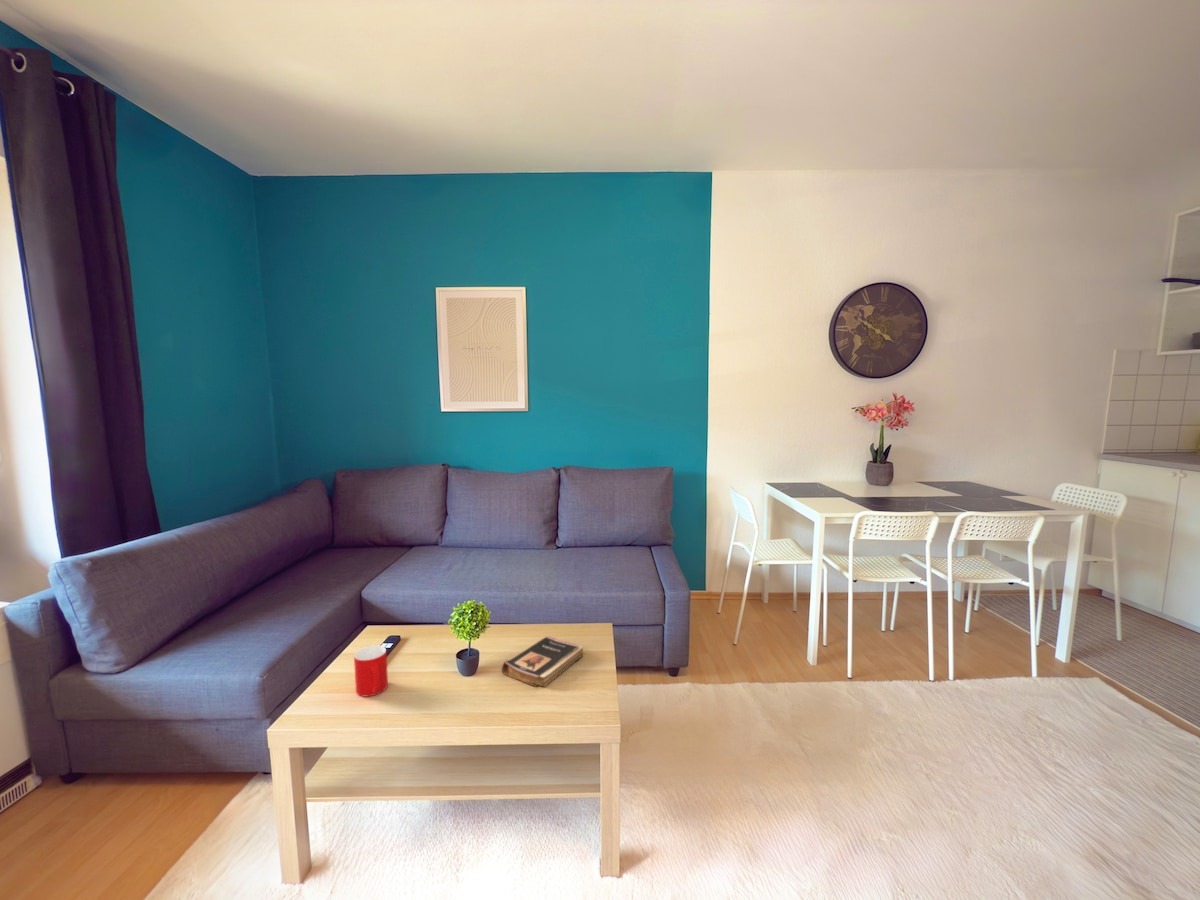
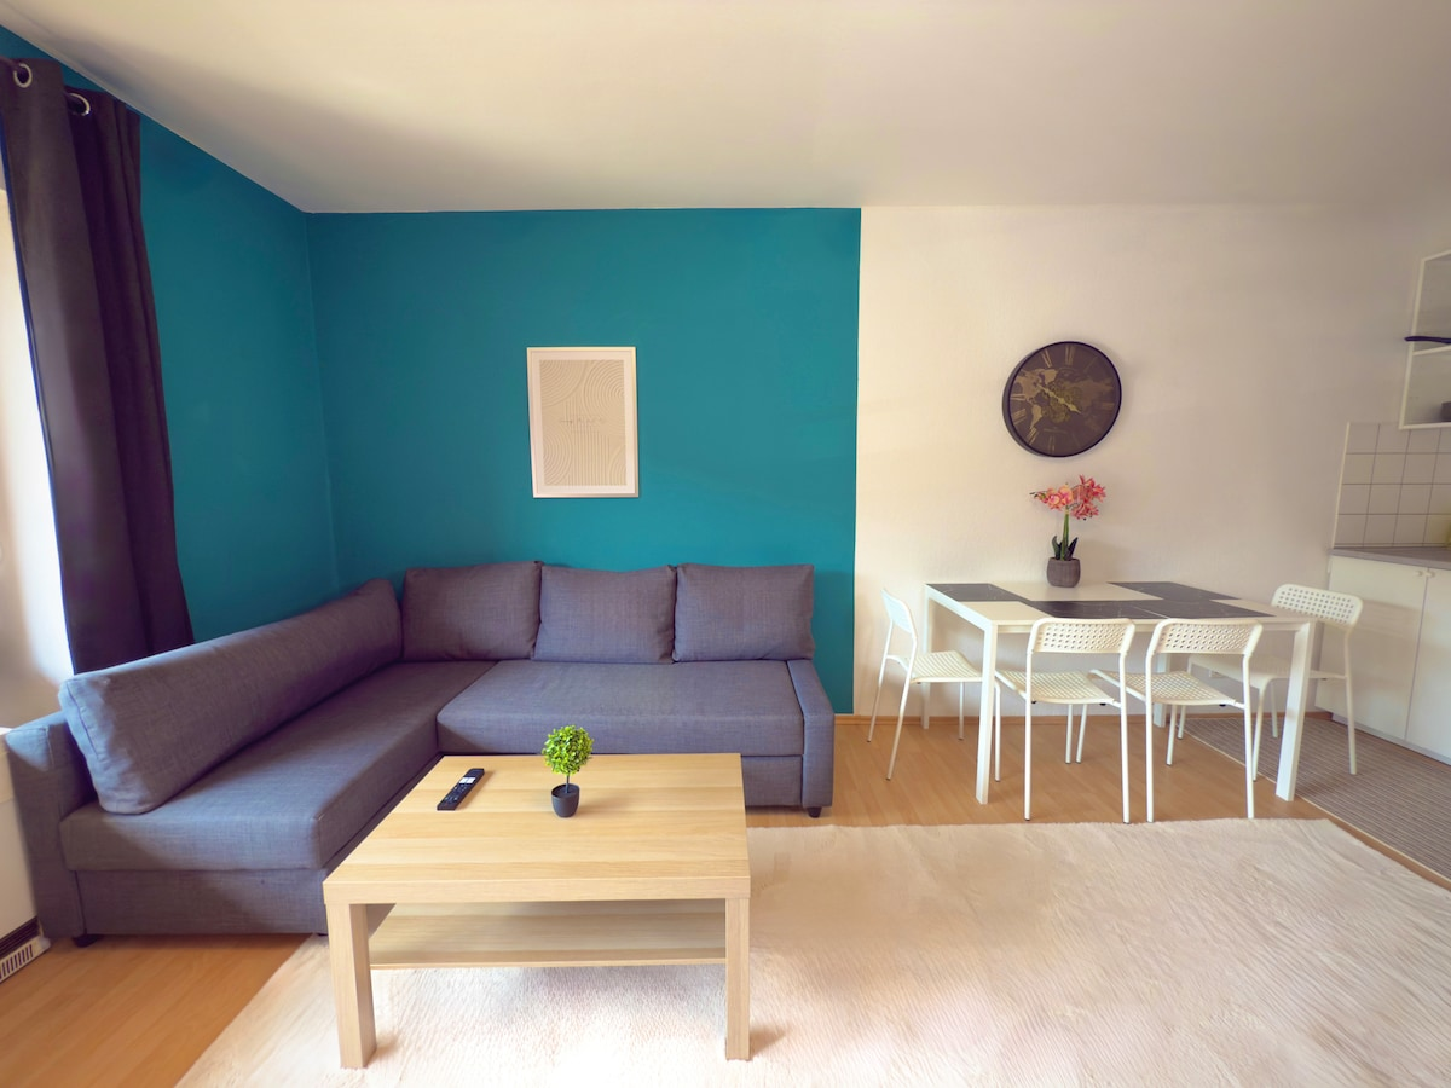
- book [501,635,585,688]
- cup [353,644,389,697]
